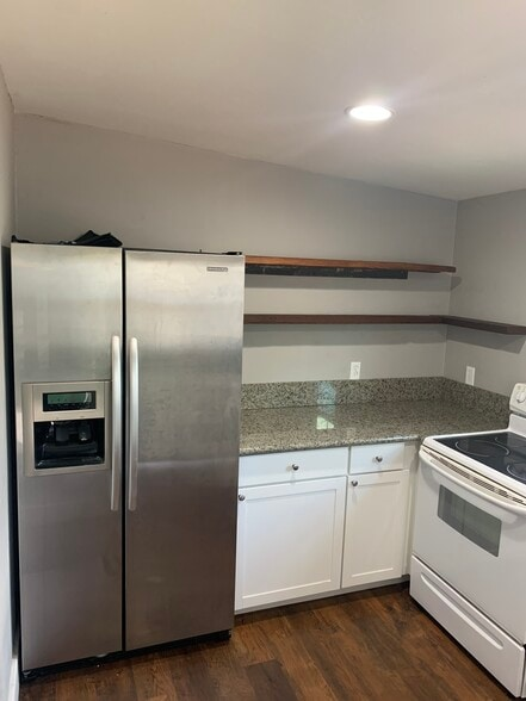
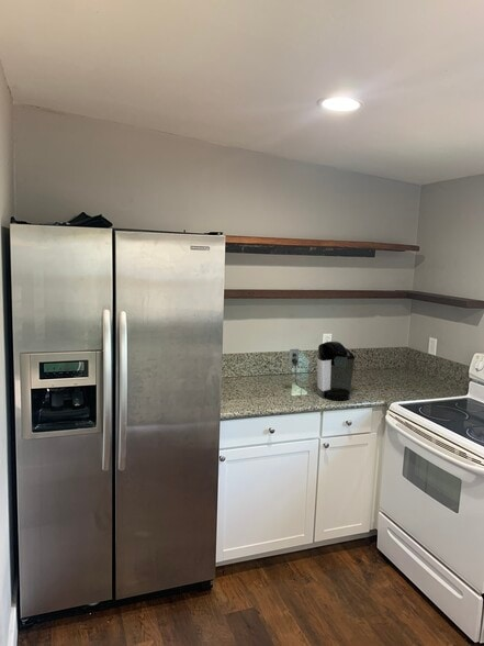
+ coffee maker [288,341,356,401]
